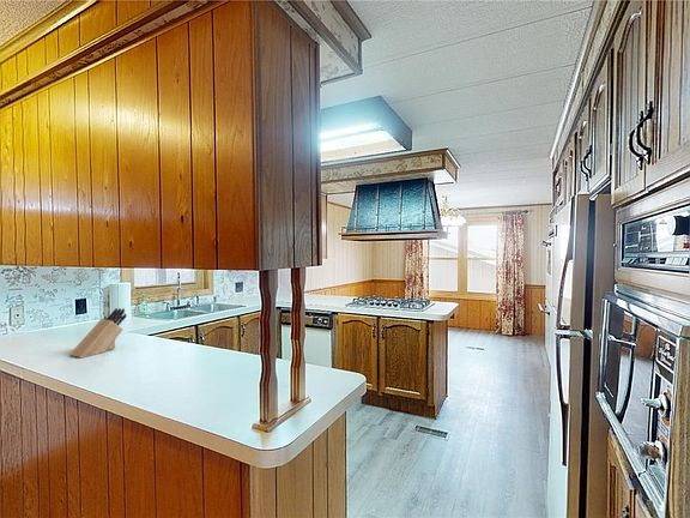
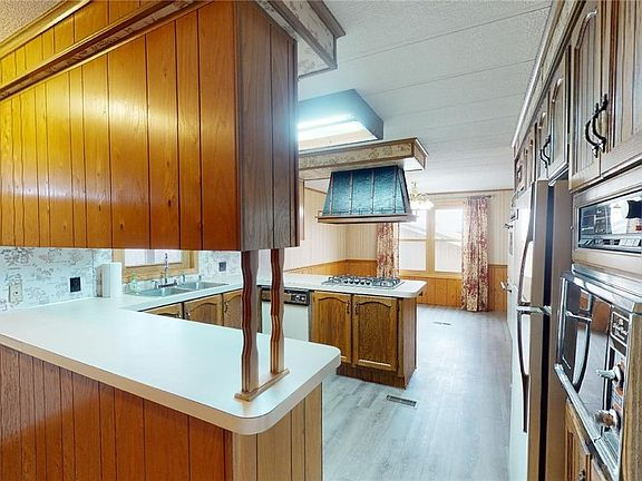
- knife block [68,307,127,359]
